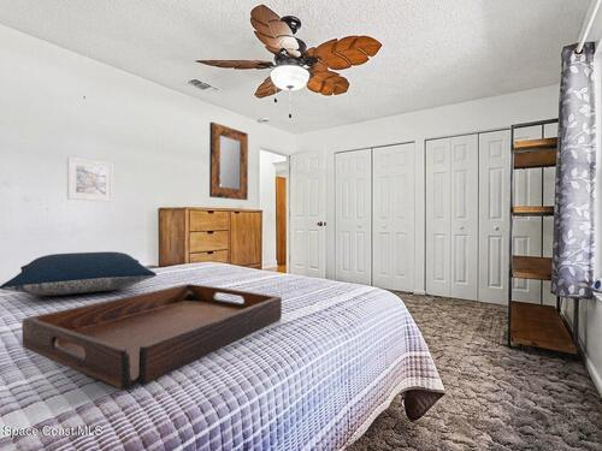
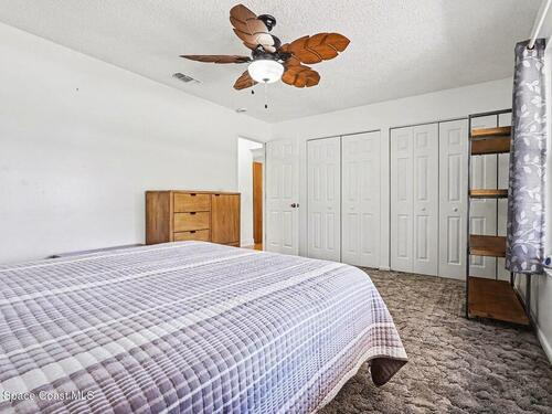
- pillow [0,250,158,297]
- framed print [66,156,114,203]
- serving tray [20,283,283,391]
- home mirror [208,121,249,201]
